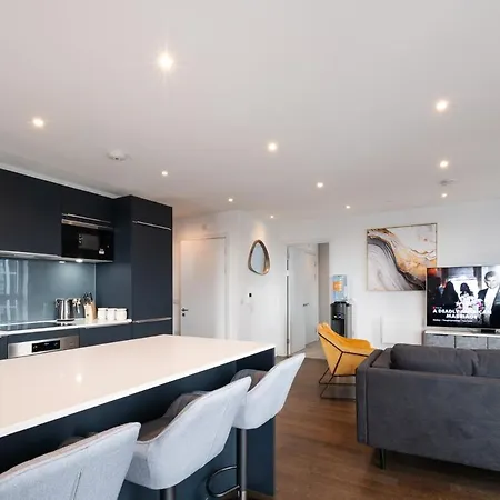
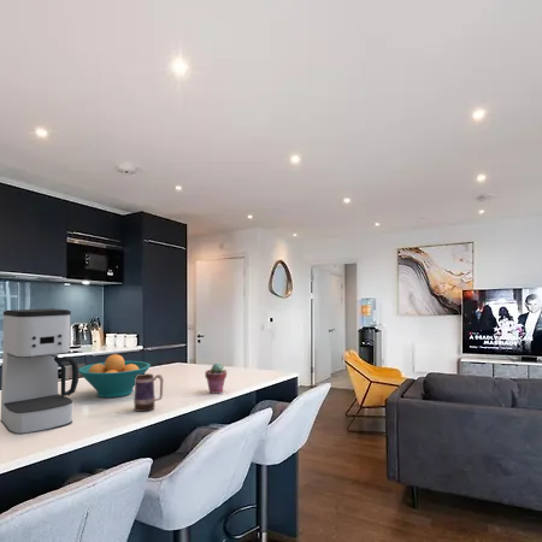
+ fruit bowl [78,353,152,399]
+ mug [132,372,165,413]
+ potted succulent [204,363,228,395]
+ coffee maker [0,307,79,436]
